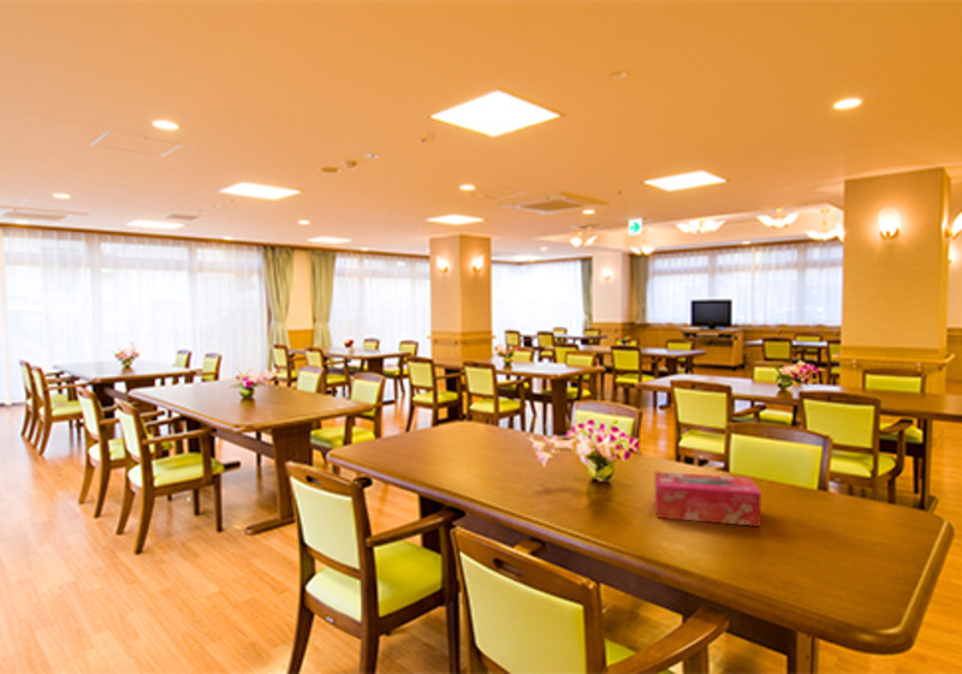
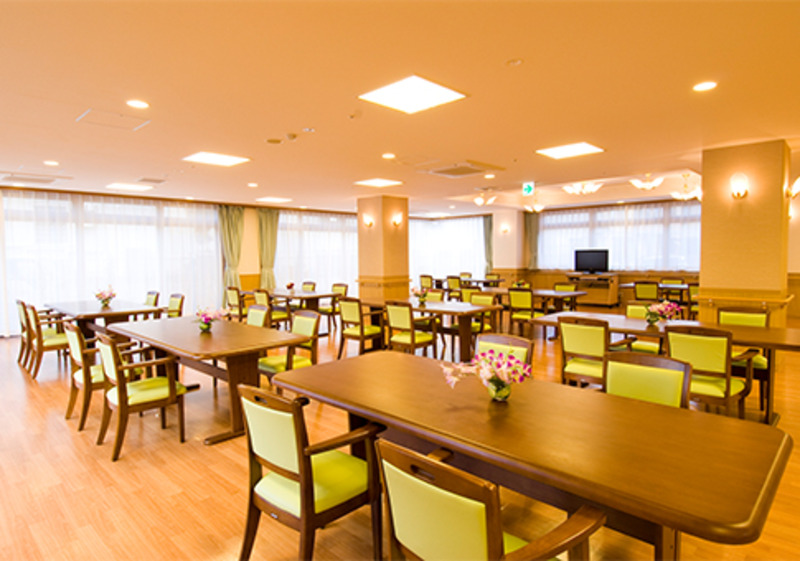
- tissue box [653,471,762,527]
